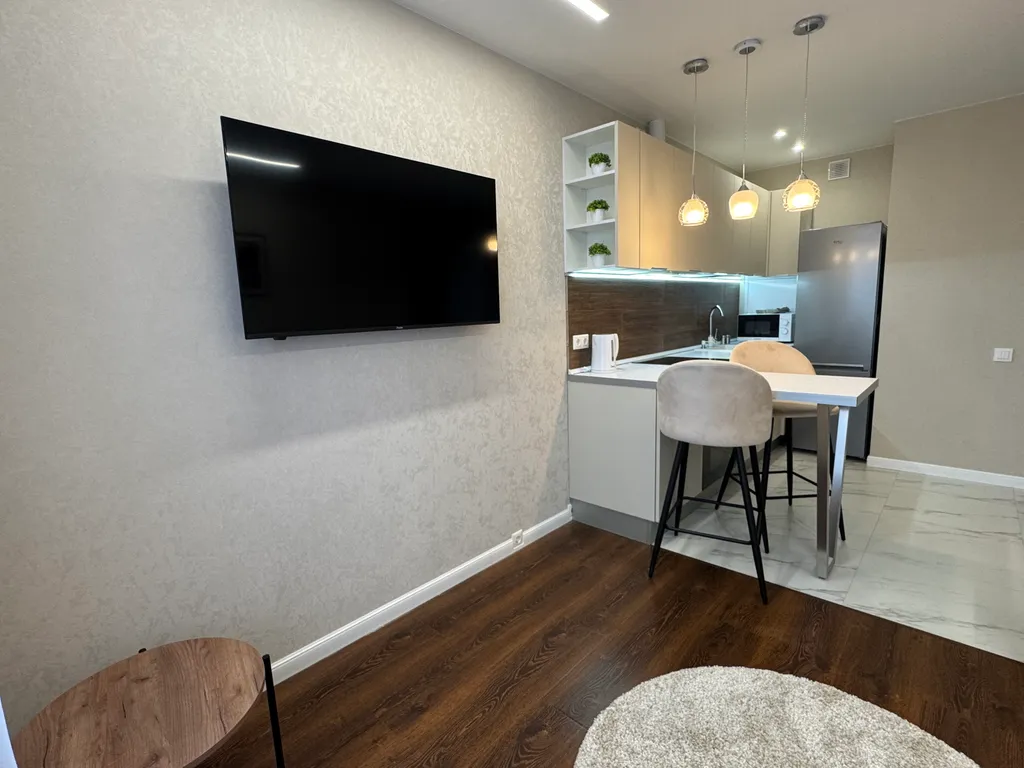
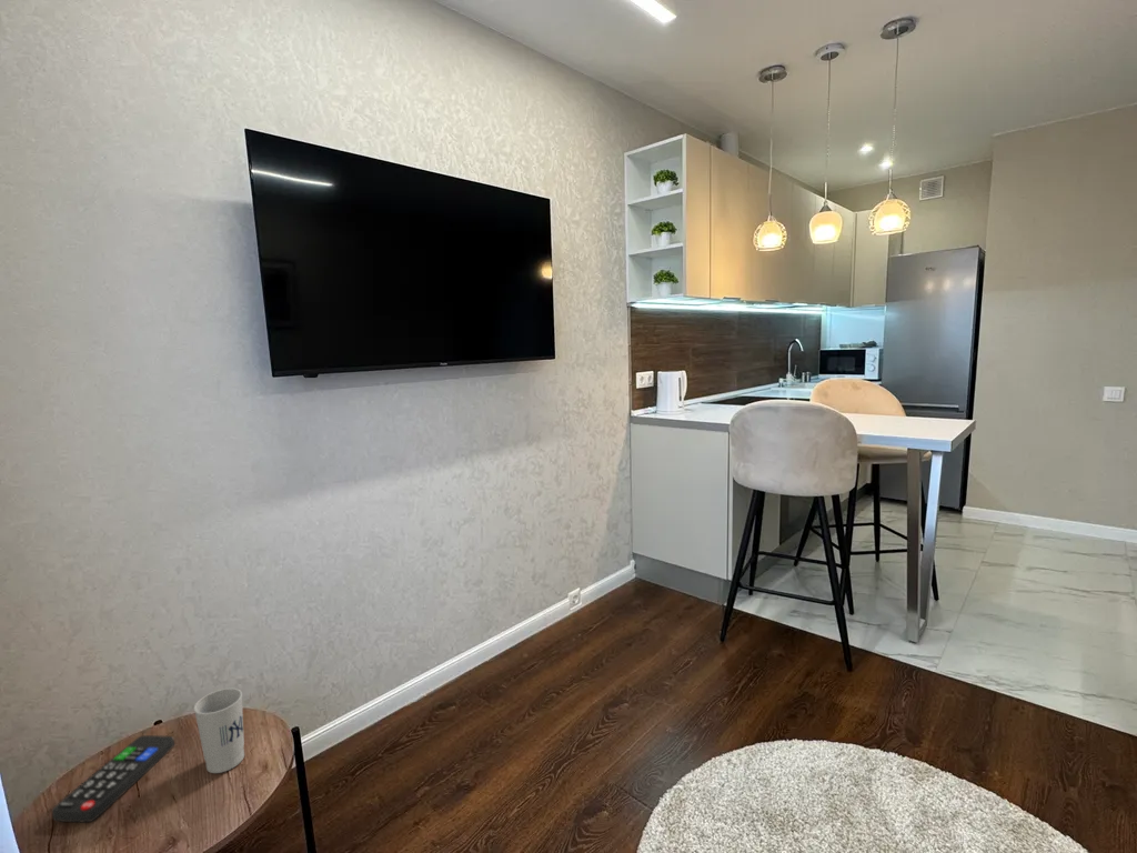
+ remote control [51,734,175,823]
+ cup [193,688,245,774]
